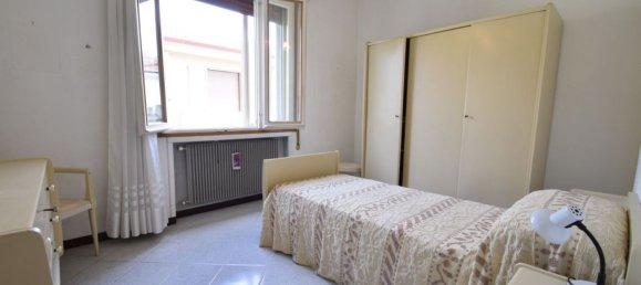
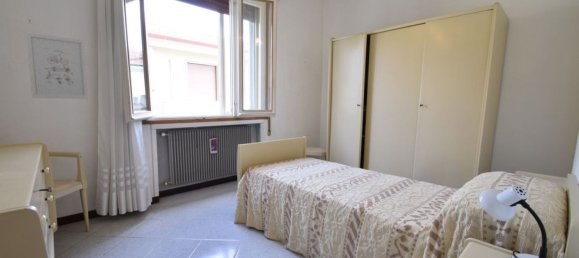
+ wall art [25,32,89,100]
